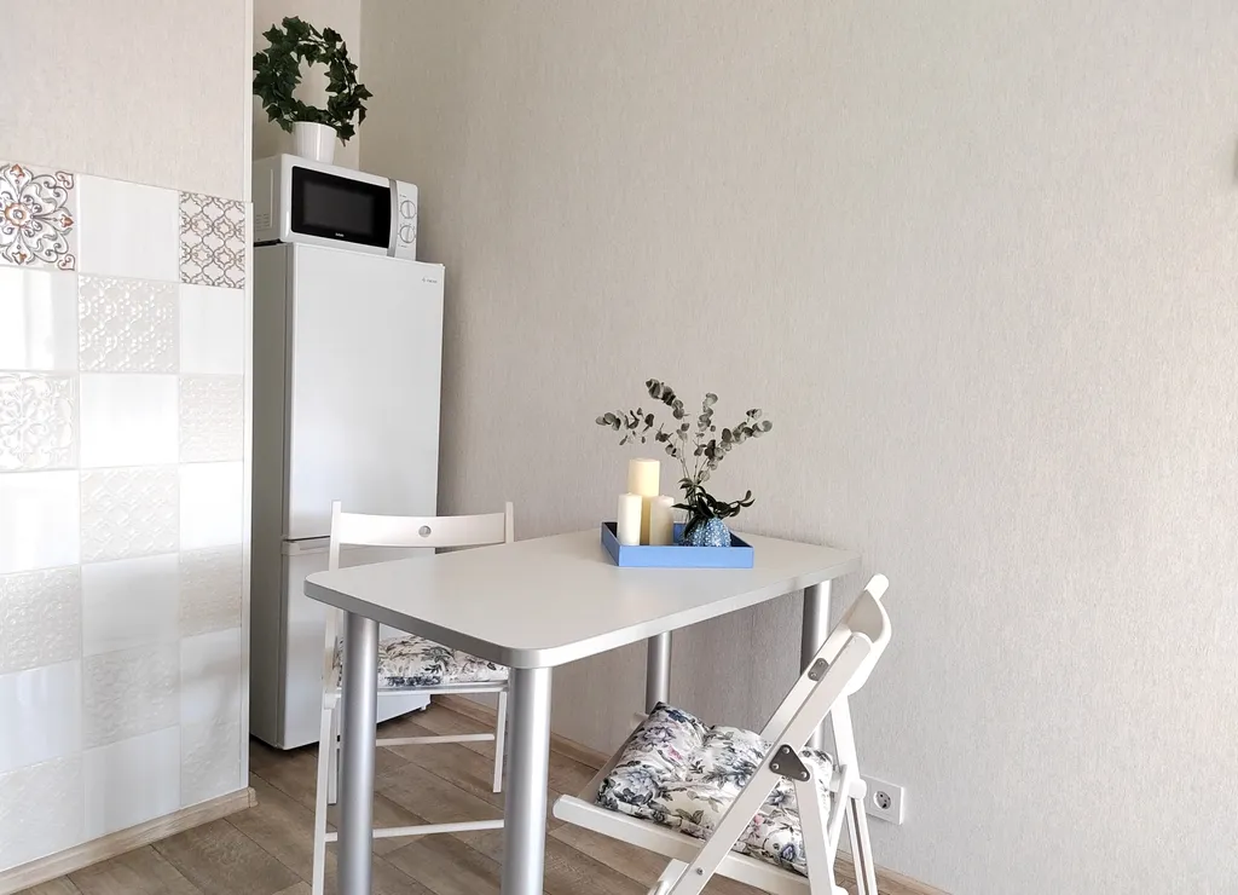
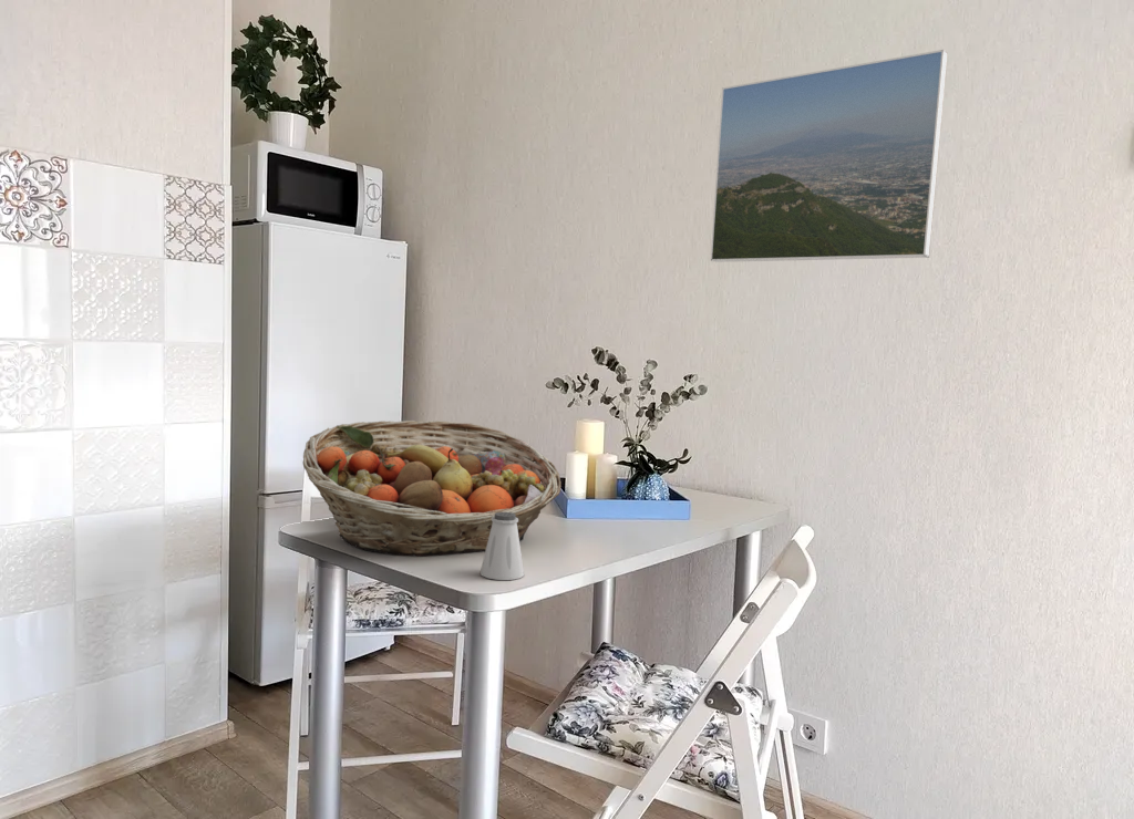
+ saltshaker [480,512,525,581]
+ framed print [710,49,949,263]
+ fruit basket [302,419,563,558]
